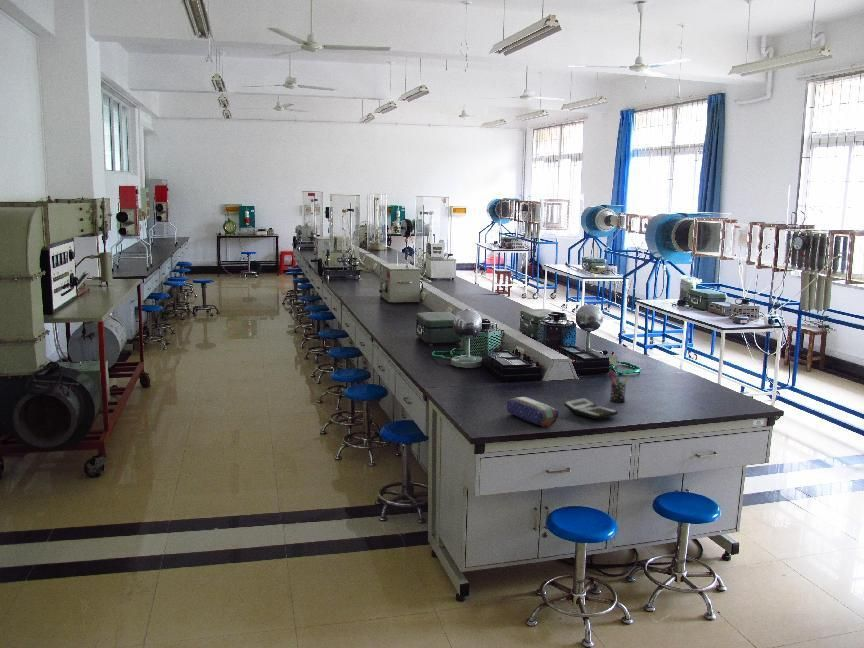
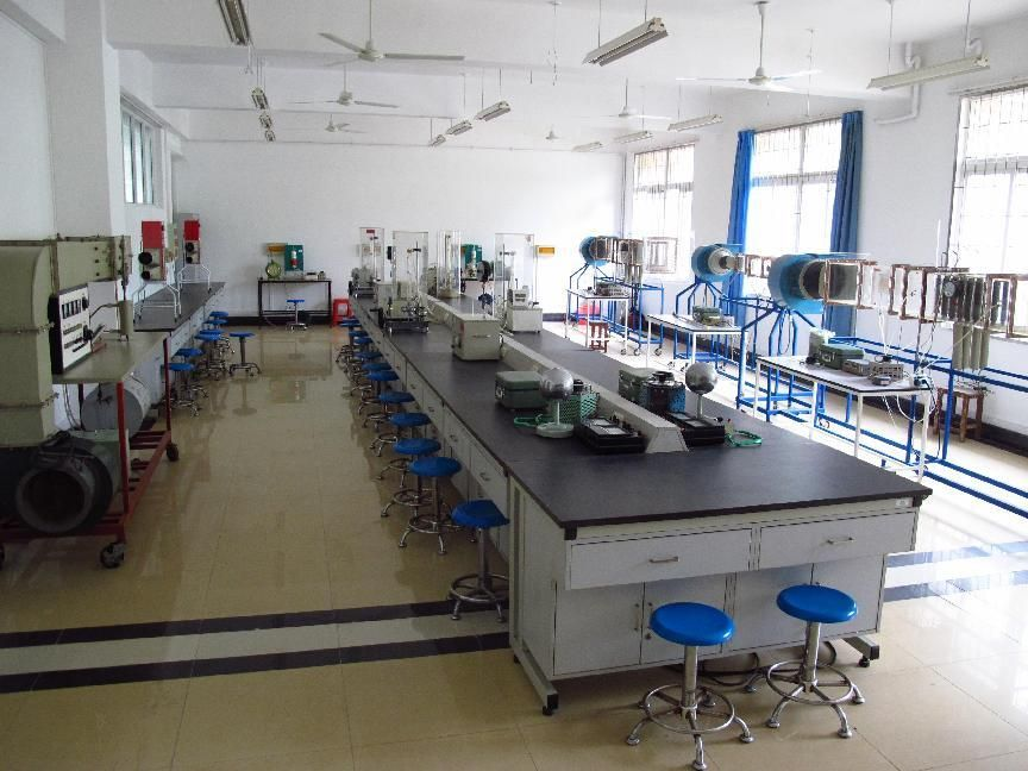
- pen holder [608,370,630,403]
- calculator [563,397,619,420]
- pencil case [506,396,560,428]
